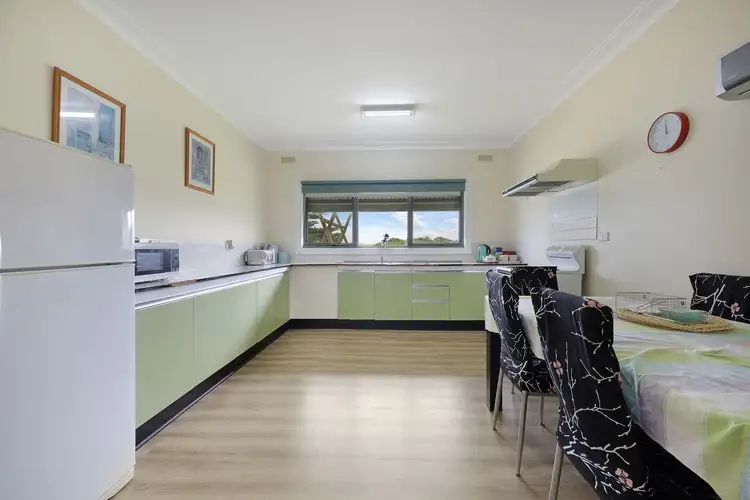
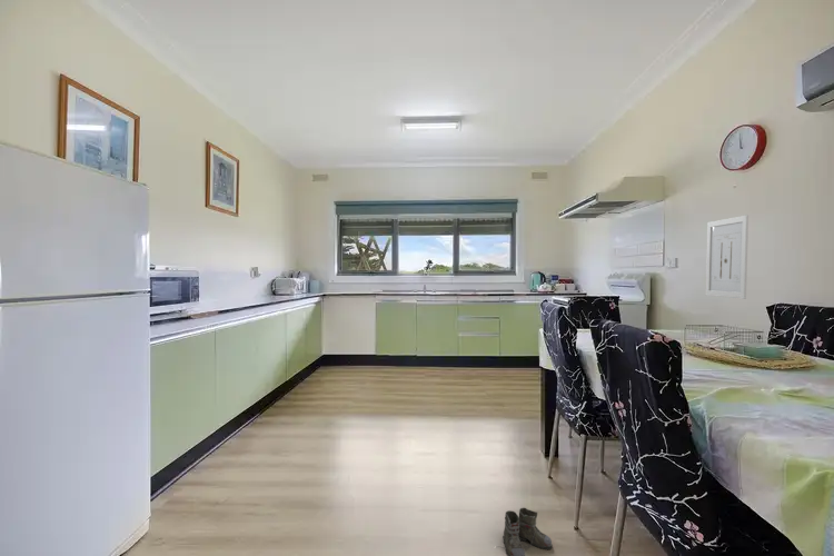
+ wall art [705,214,749,300]
+ boots [497,507,554,556]
